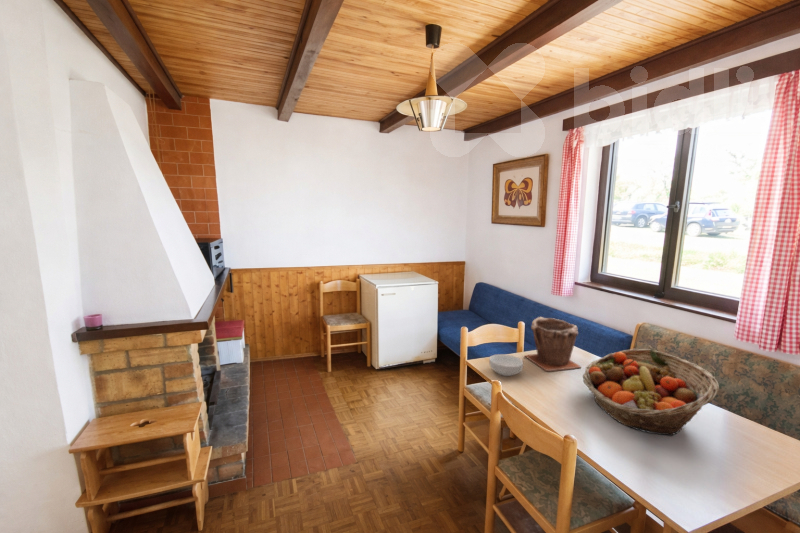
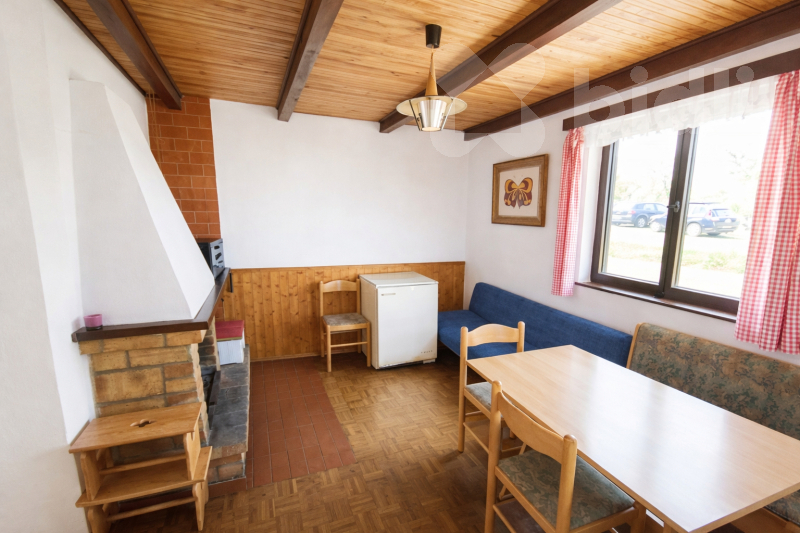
- cereal bowl [488,353,524,377]
- fruit basket [582,348,720,437]
- plant pot [524,316,582,372]
